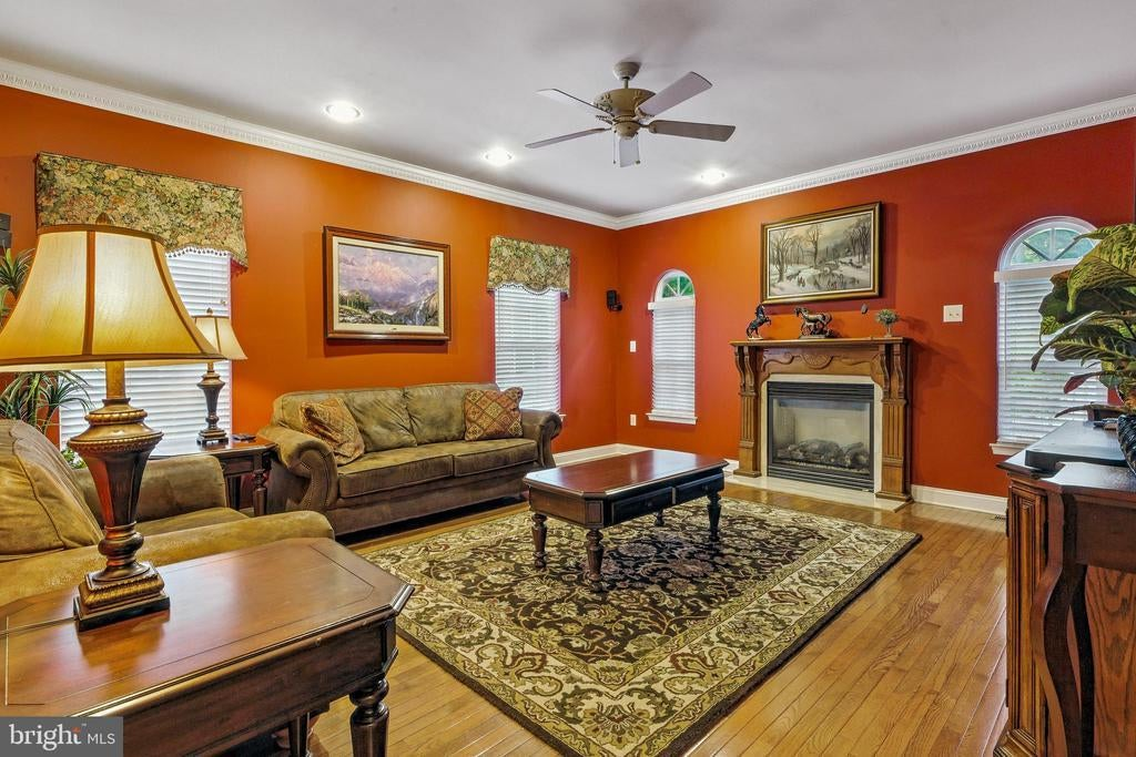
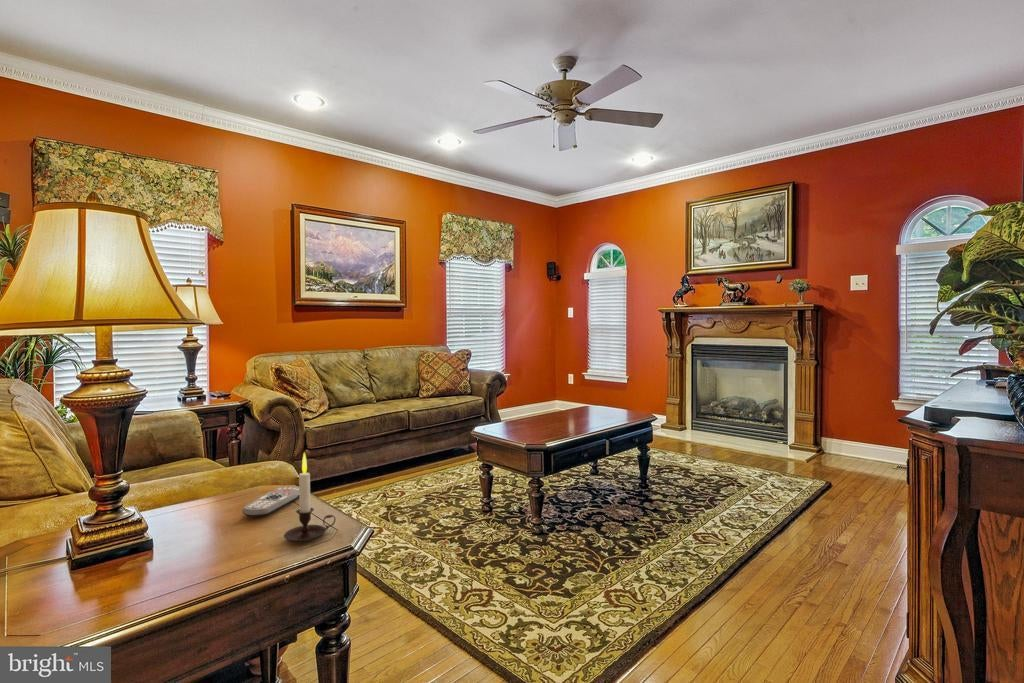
+ remote control [241,486,300,518]
+ candle [283,452,337,543]
